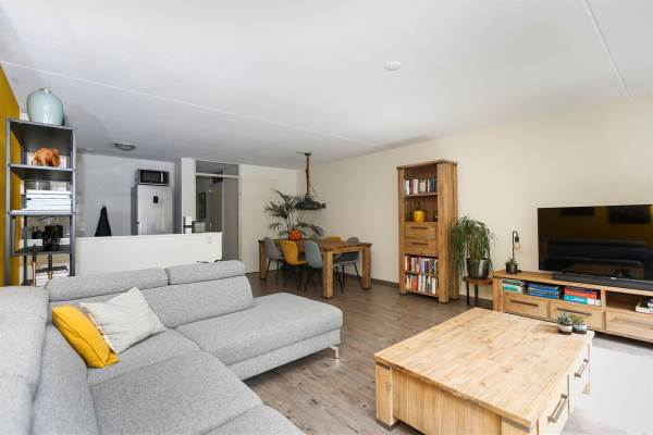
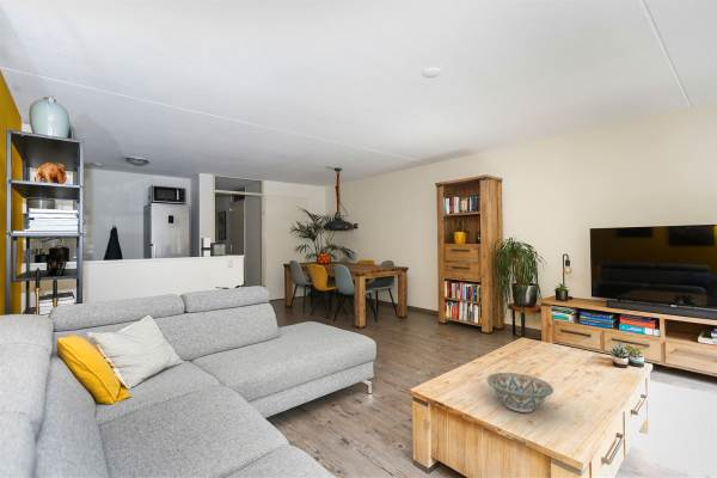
+ decorative bowl [485,372,554,413]
